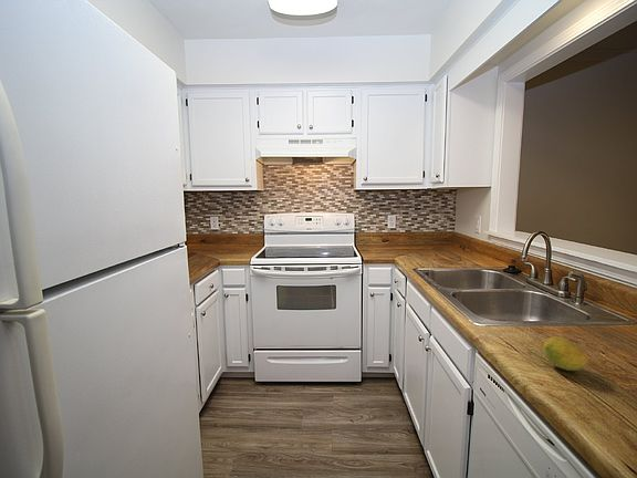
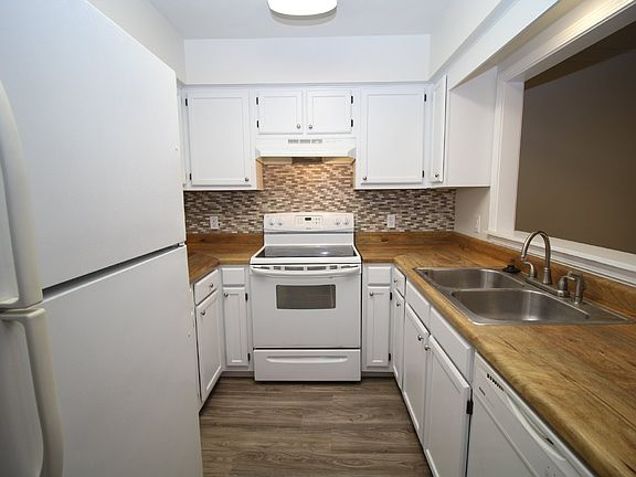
- fruit [542,335,589,372]
